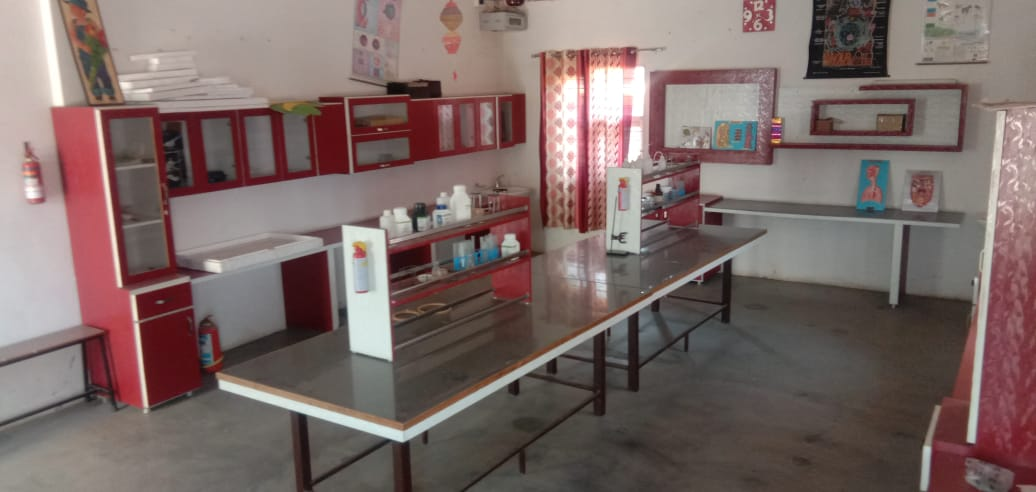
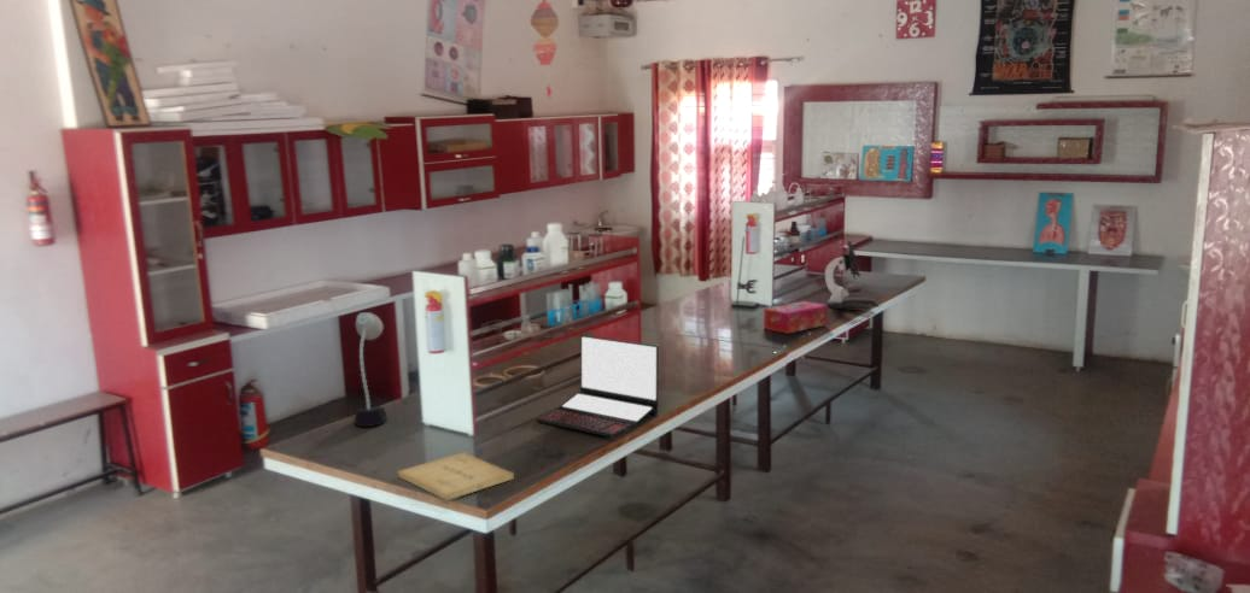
+ laptop [535,334,660,439]
+ desk lamp [354,311,389,428]
+ tissue box [763,300,829,335]
+ book [397,451,515,501]
+ microscope [824,240,877,311]
